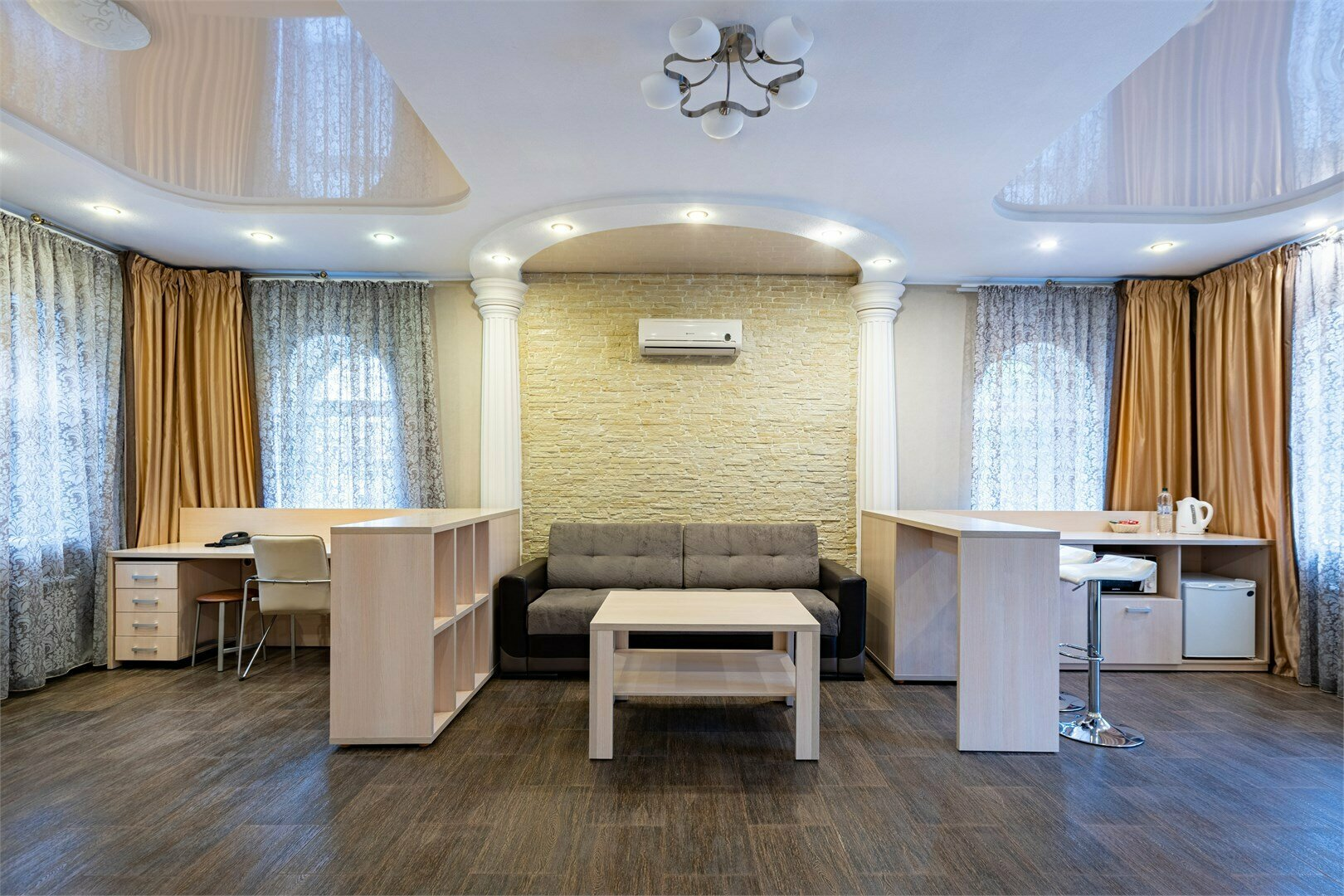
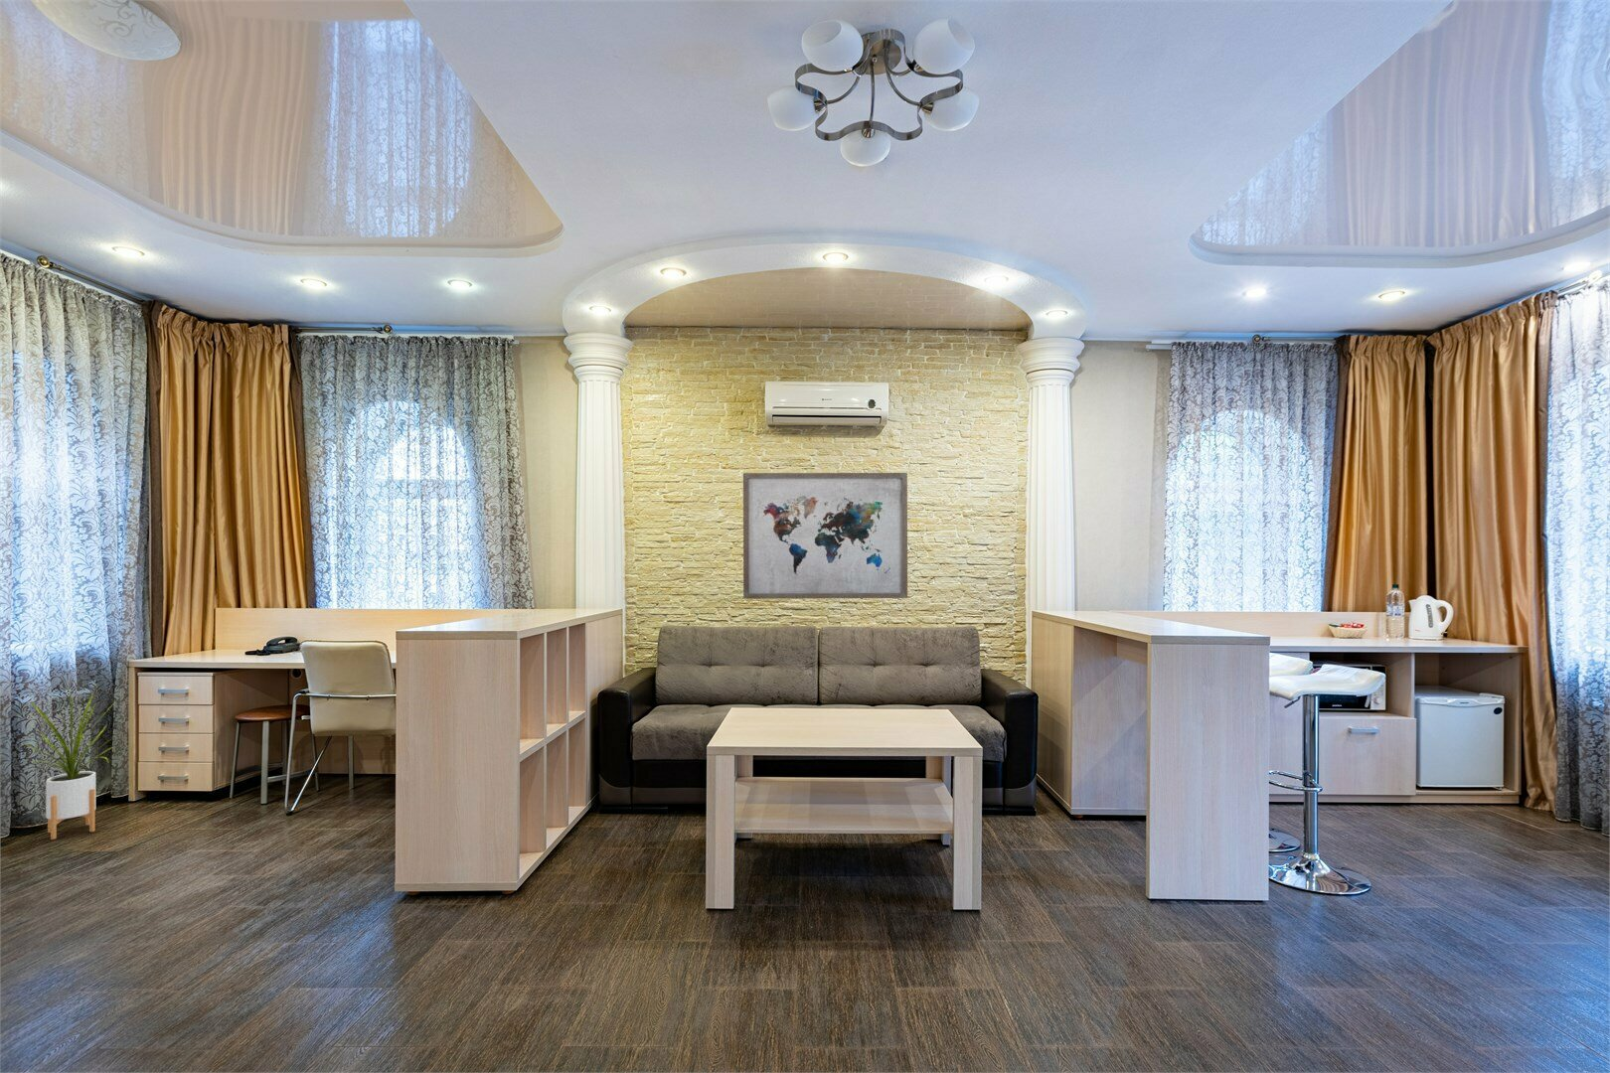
+ house plant [19,685,122,841]
+ wall art [743,472,908,600]
